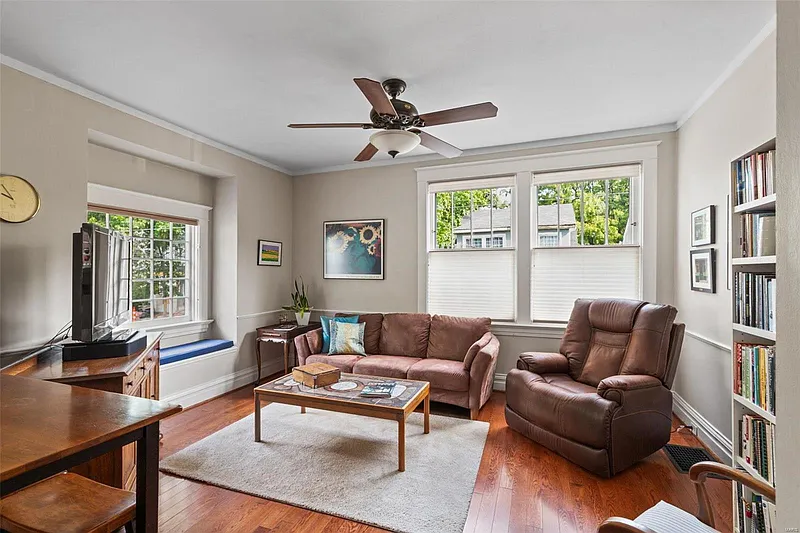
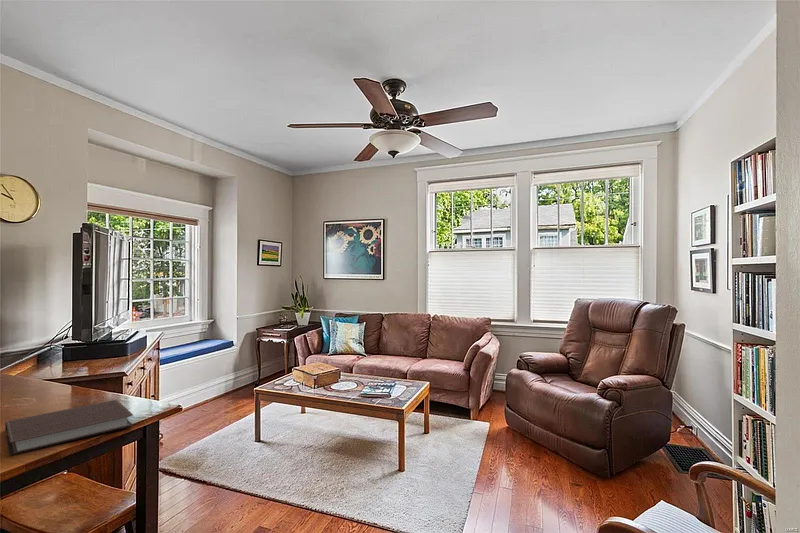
+ notebook [4,399,134,456]
